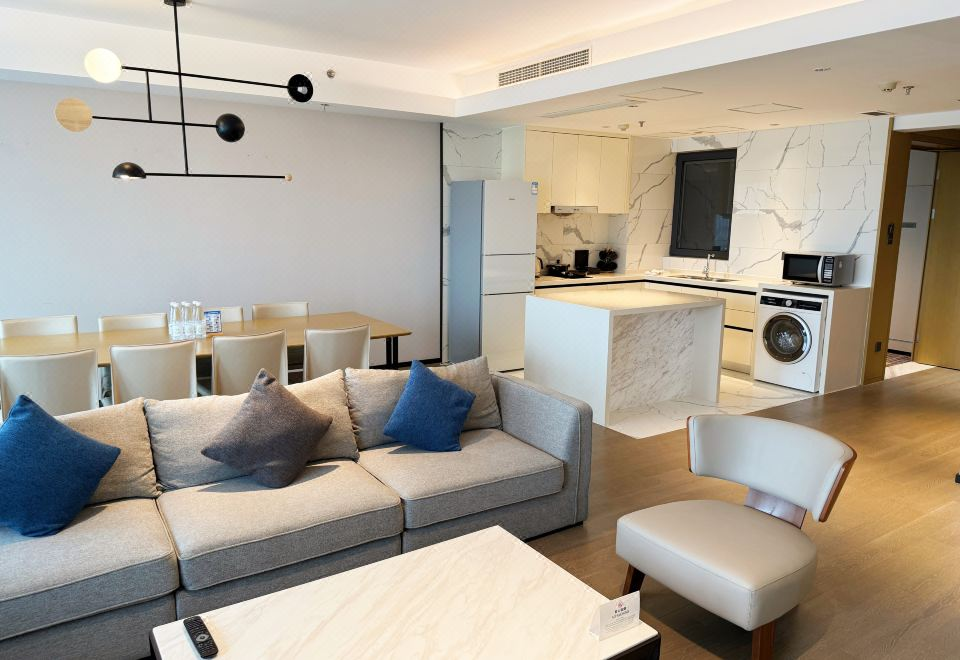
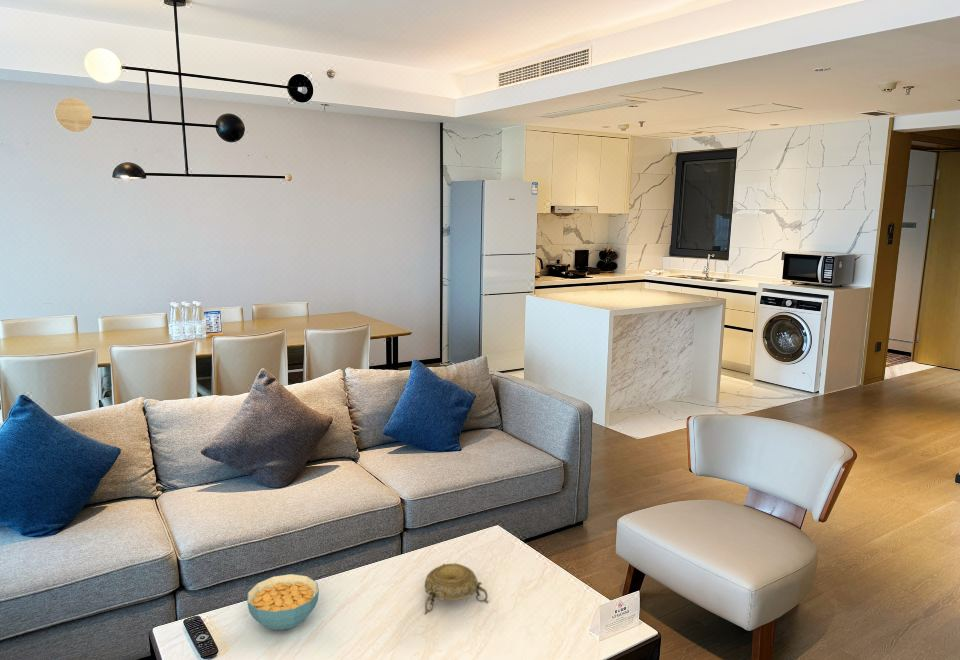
+ cereal bowl [246,573,320,631]
+ decorative bowl [423,563,489,615]
